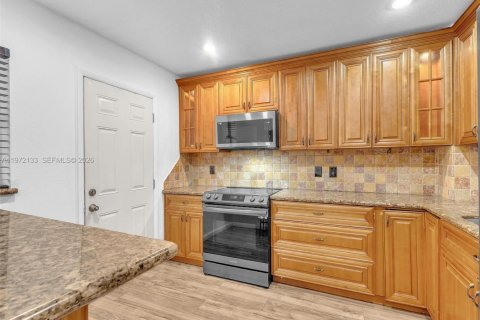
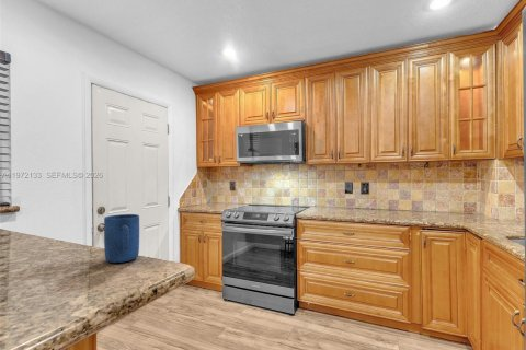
+ mug [103,213,140,264]
